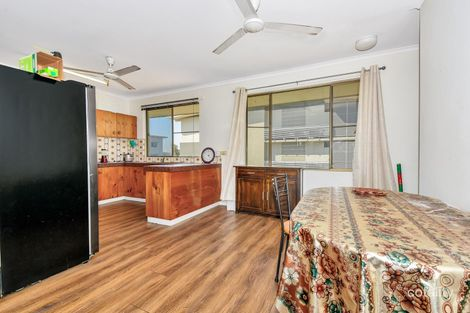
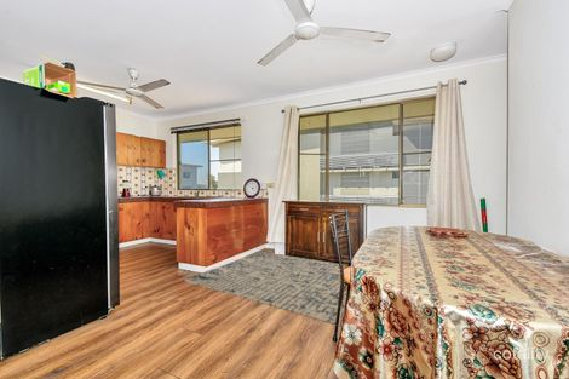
+ rug [180,251,347,327]
